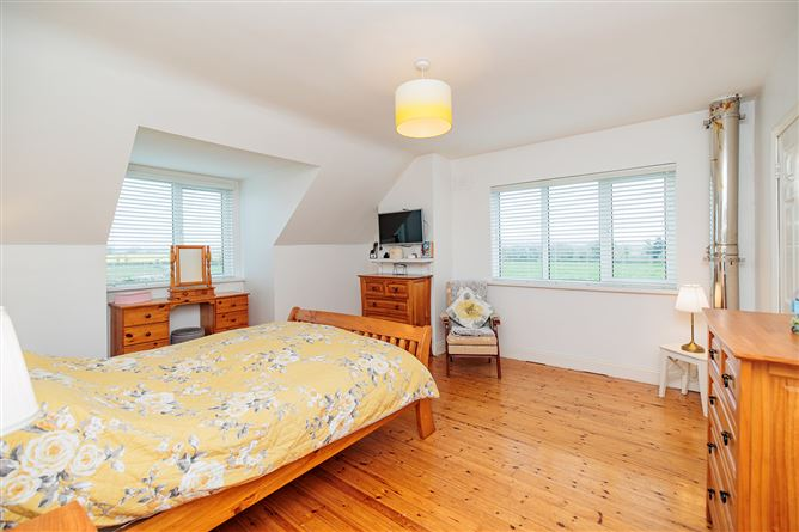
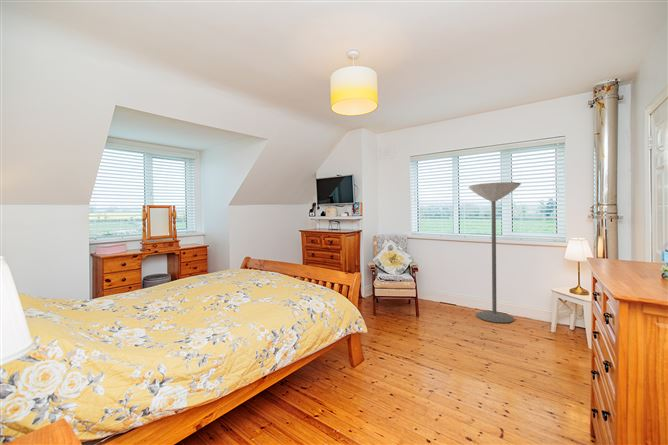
+ floor lamp [468,181,522,323]
